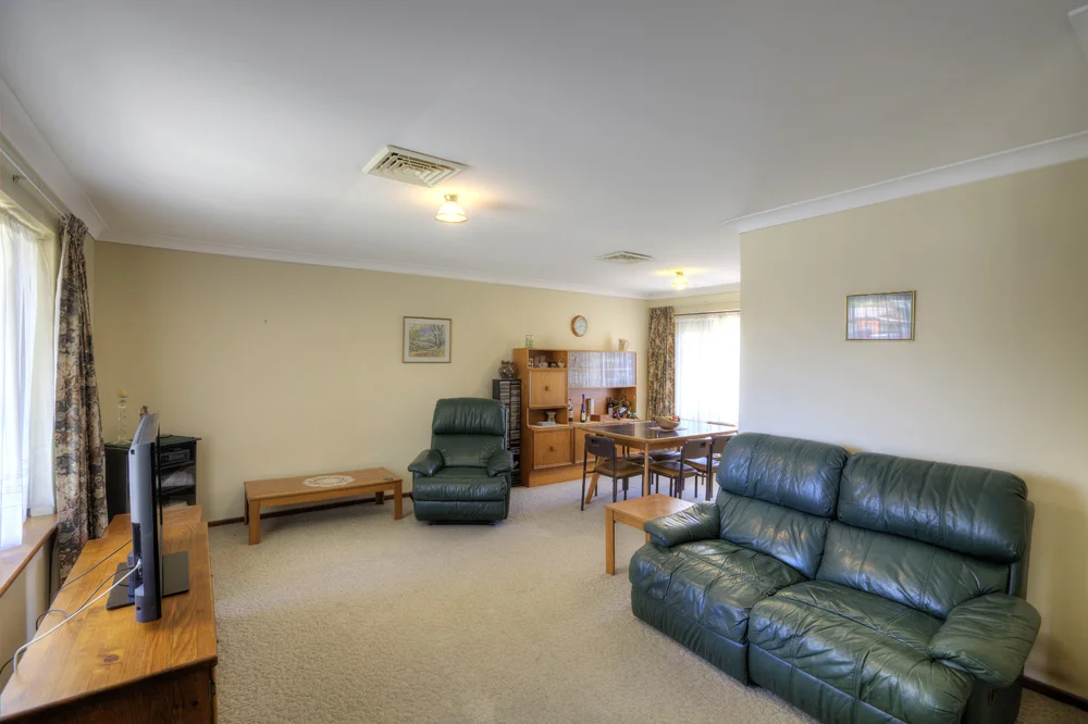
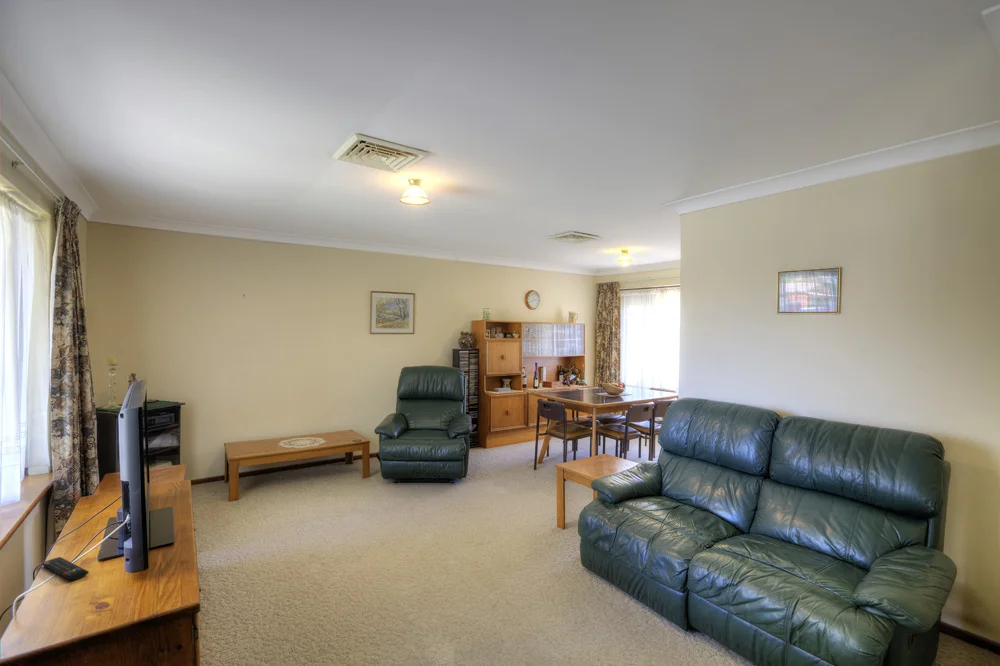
+ remote control [41,556,90,581]
